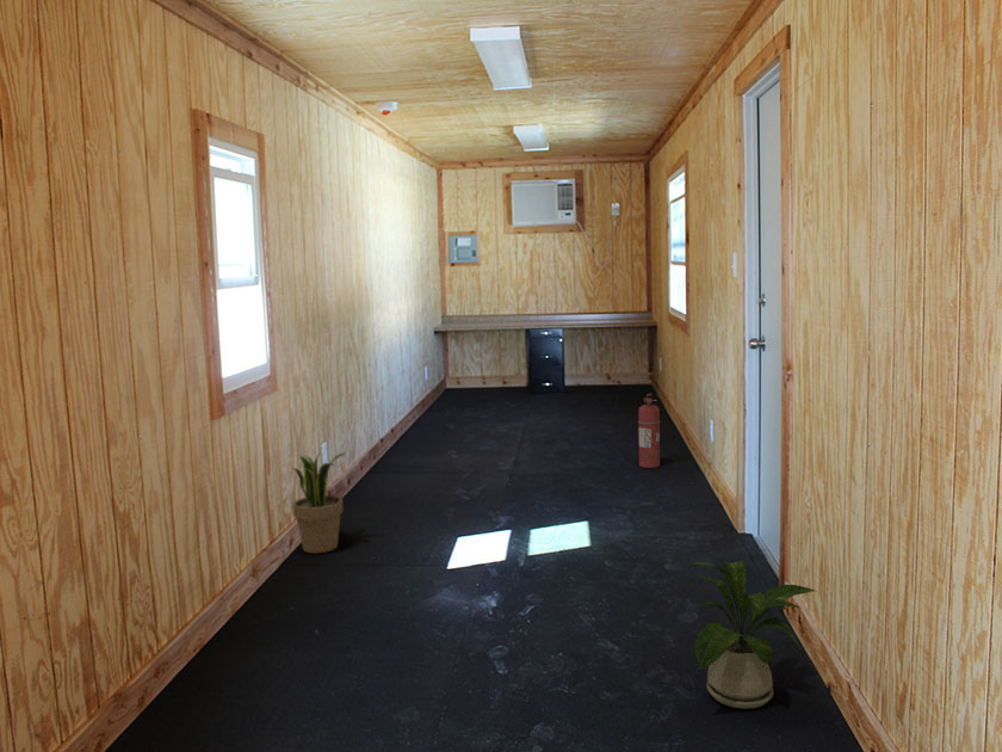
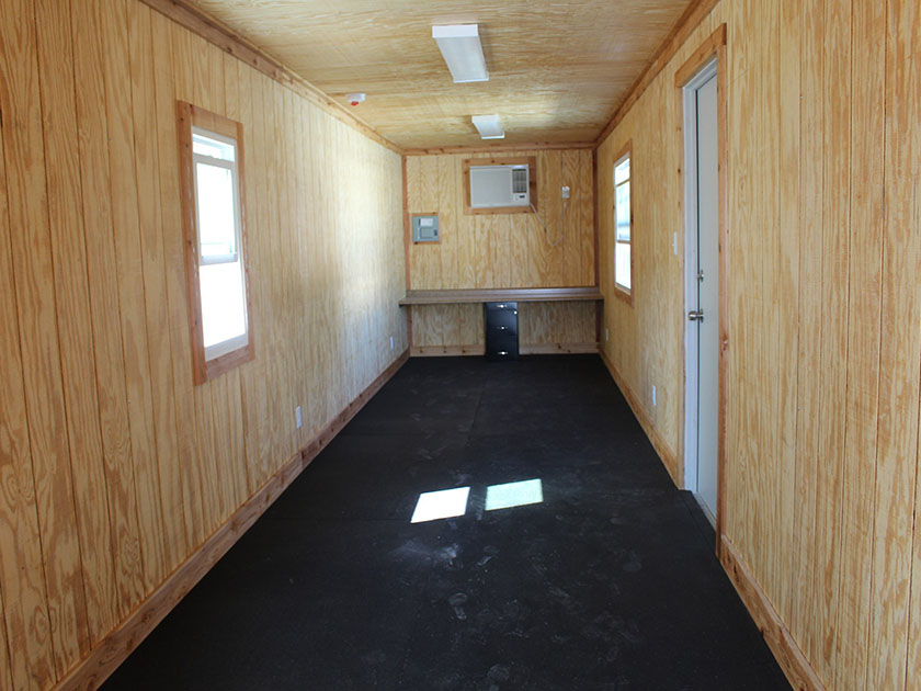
- potted plant [291,451,347,554]
- fire extinguisher [637,393,661,469]
- house plant [687,560,816,710]
